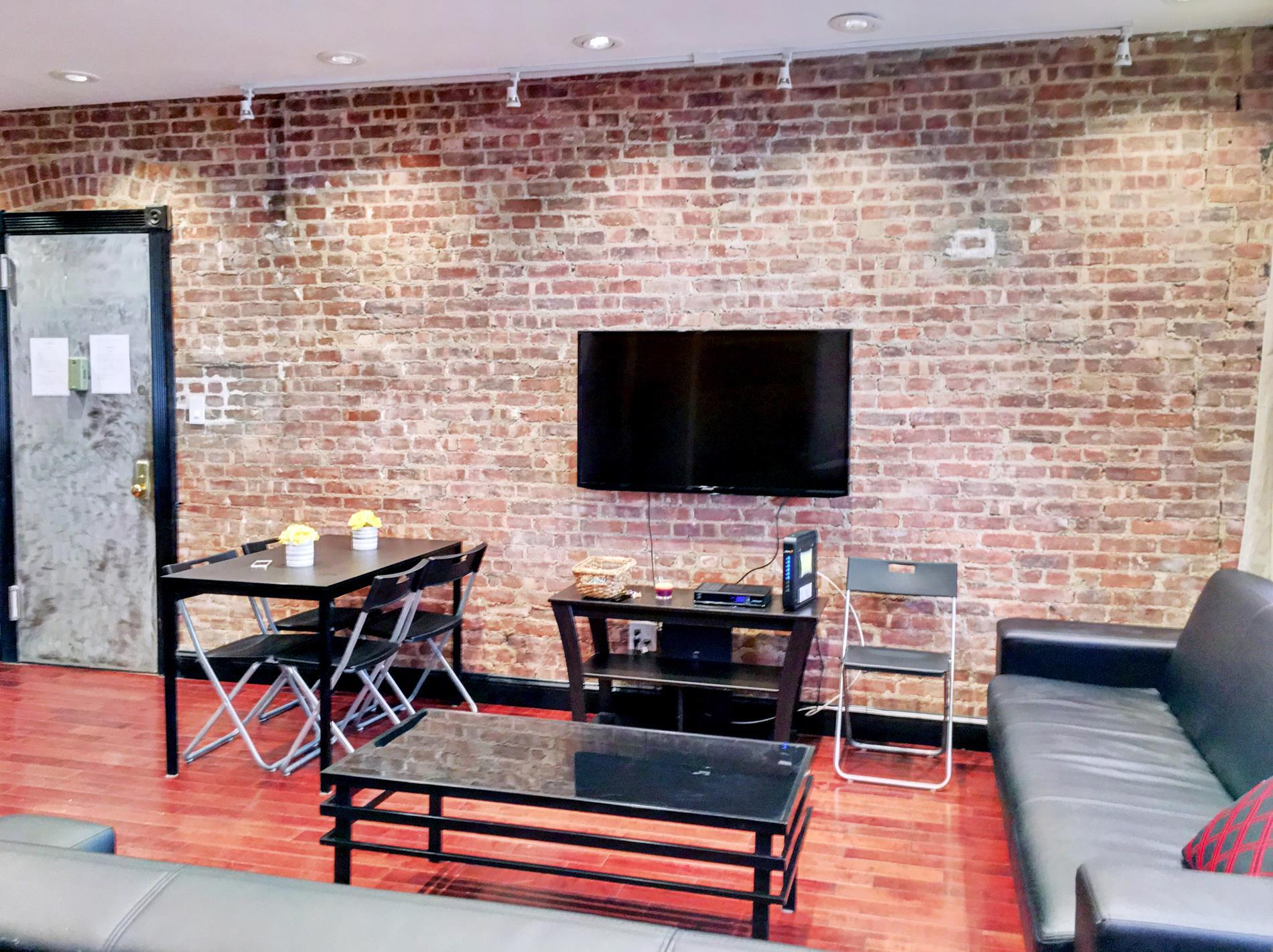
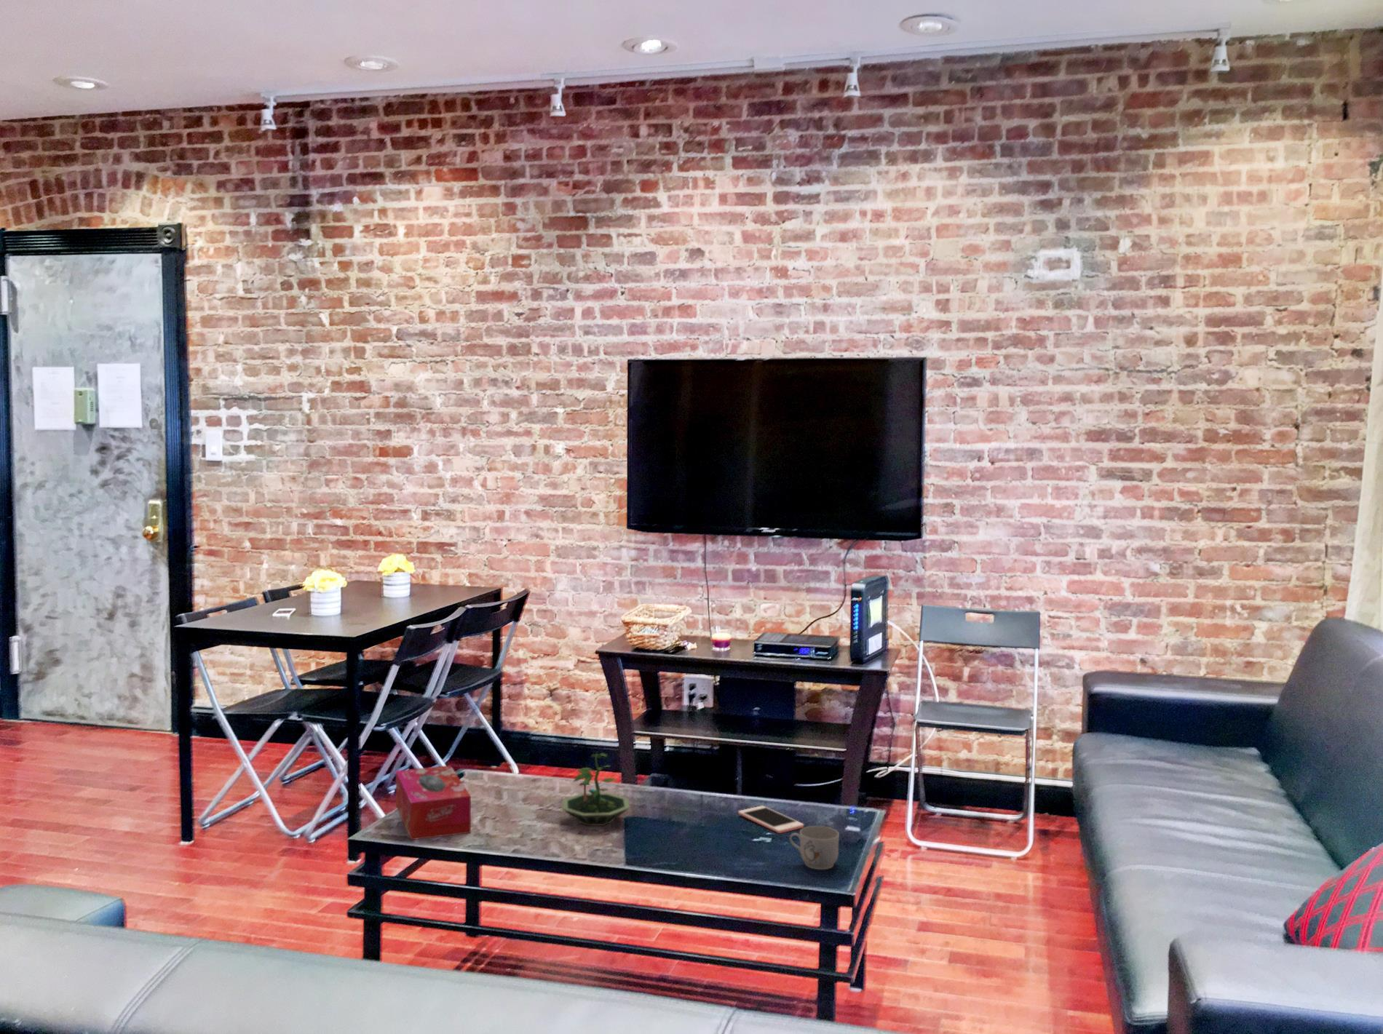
+ tissue box [395,765,472,841]
+ mug [789,825,840,870]
+ cell phone [738,805,804,834]
+ terrarium [562,753,631,827]
